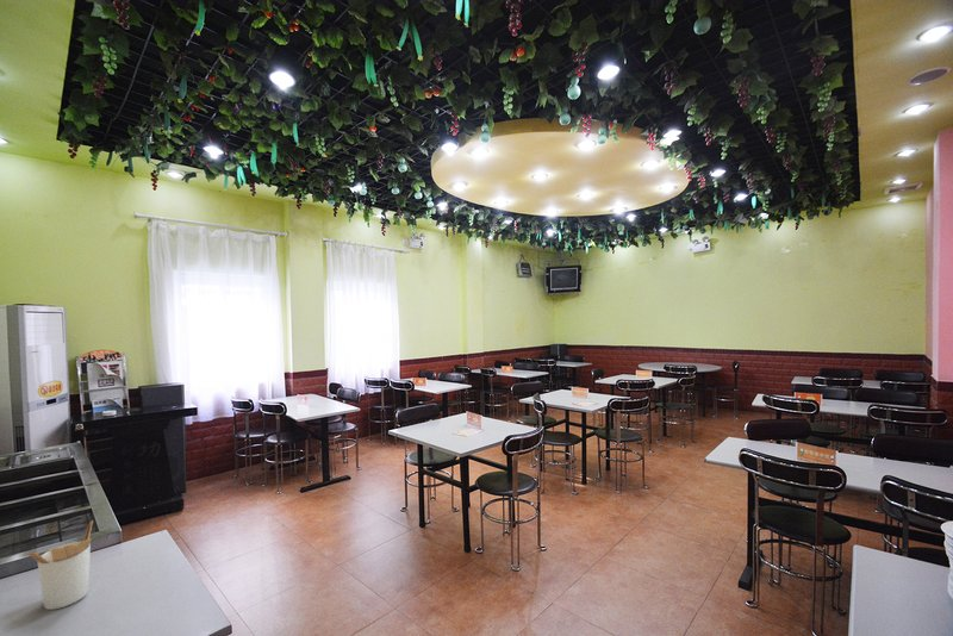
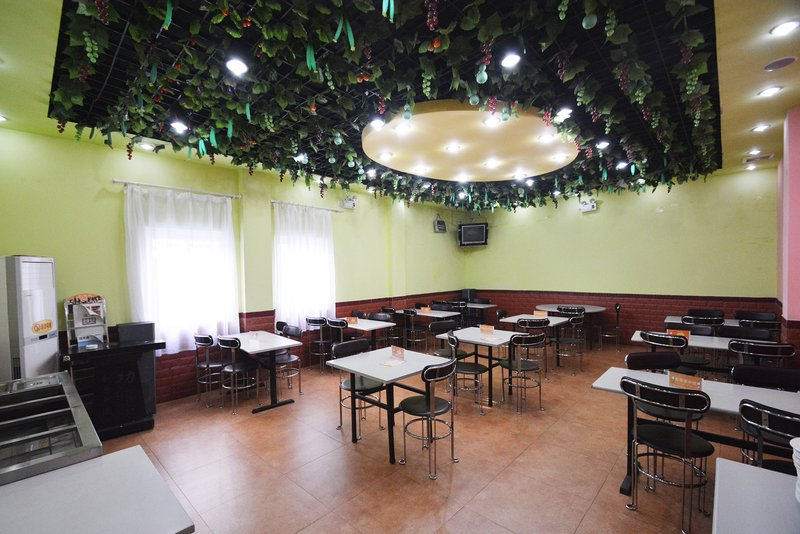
- utensil holder [25,519,94,611]
